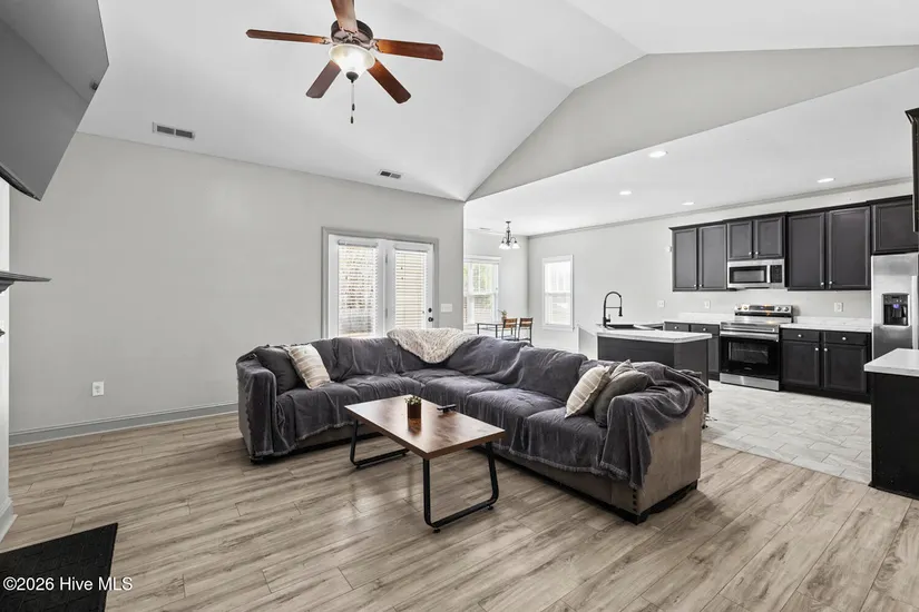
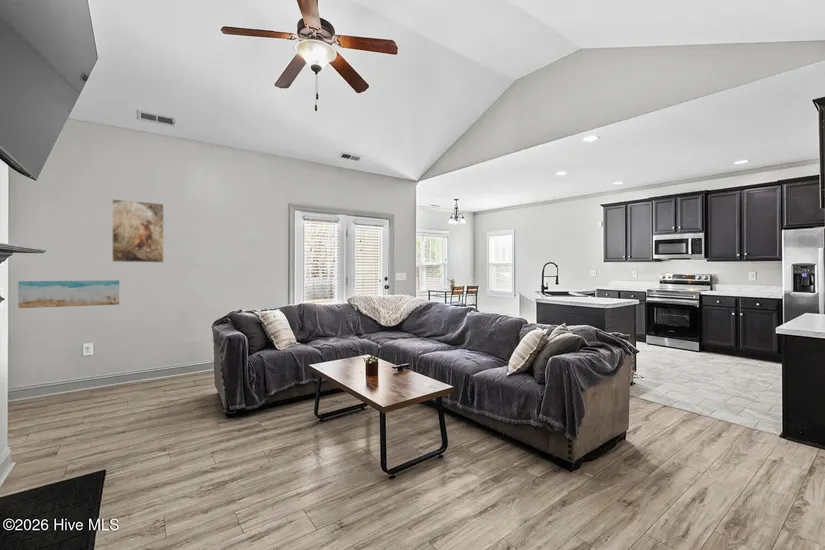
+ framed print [111,198,165,264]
+ wall art [17,279,120,309]
